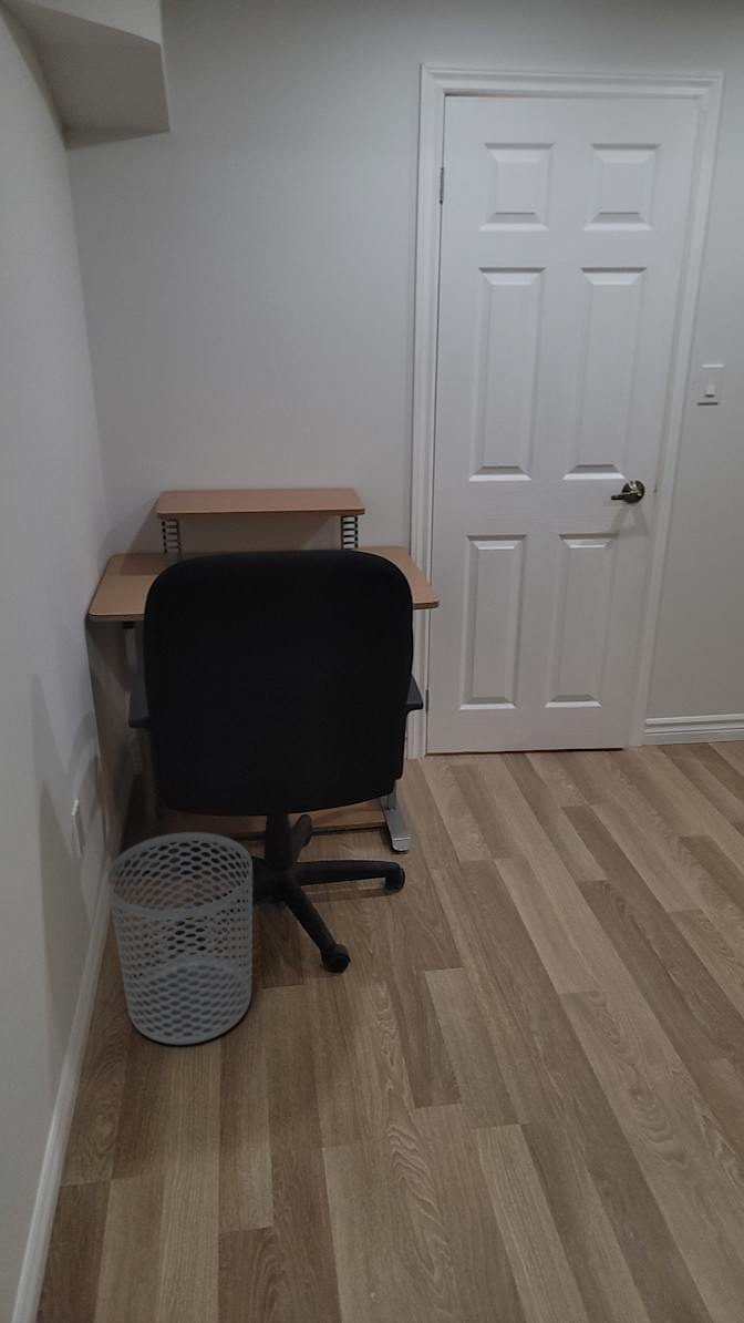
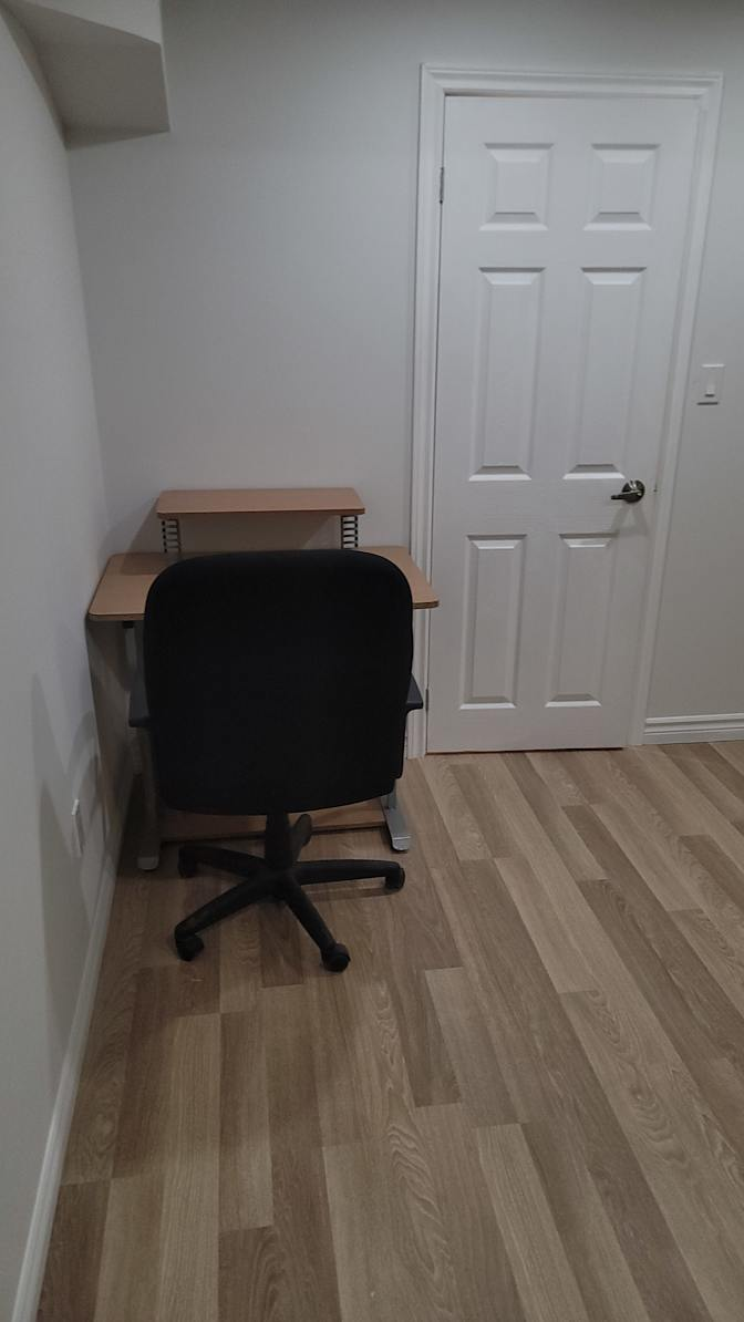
- waste bin [106,831,254,1046]
